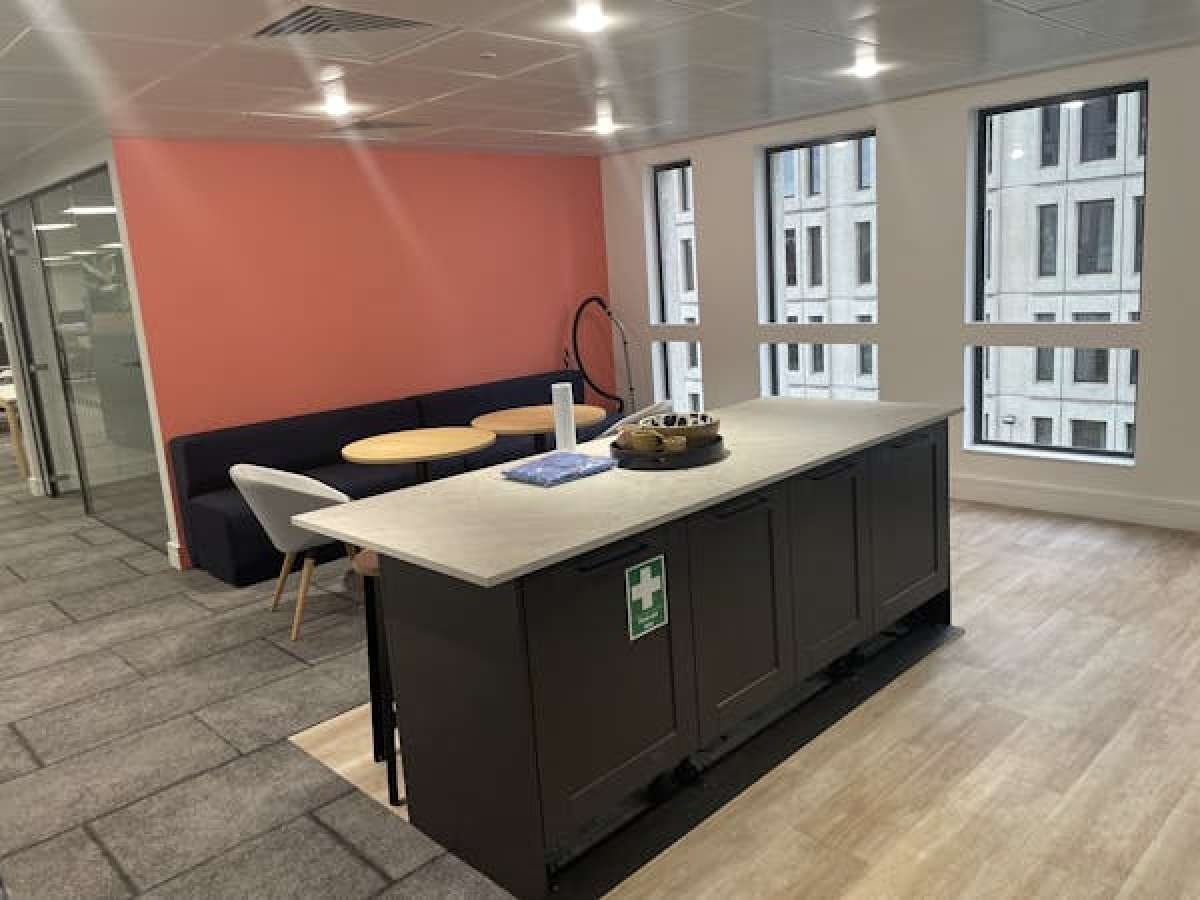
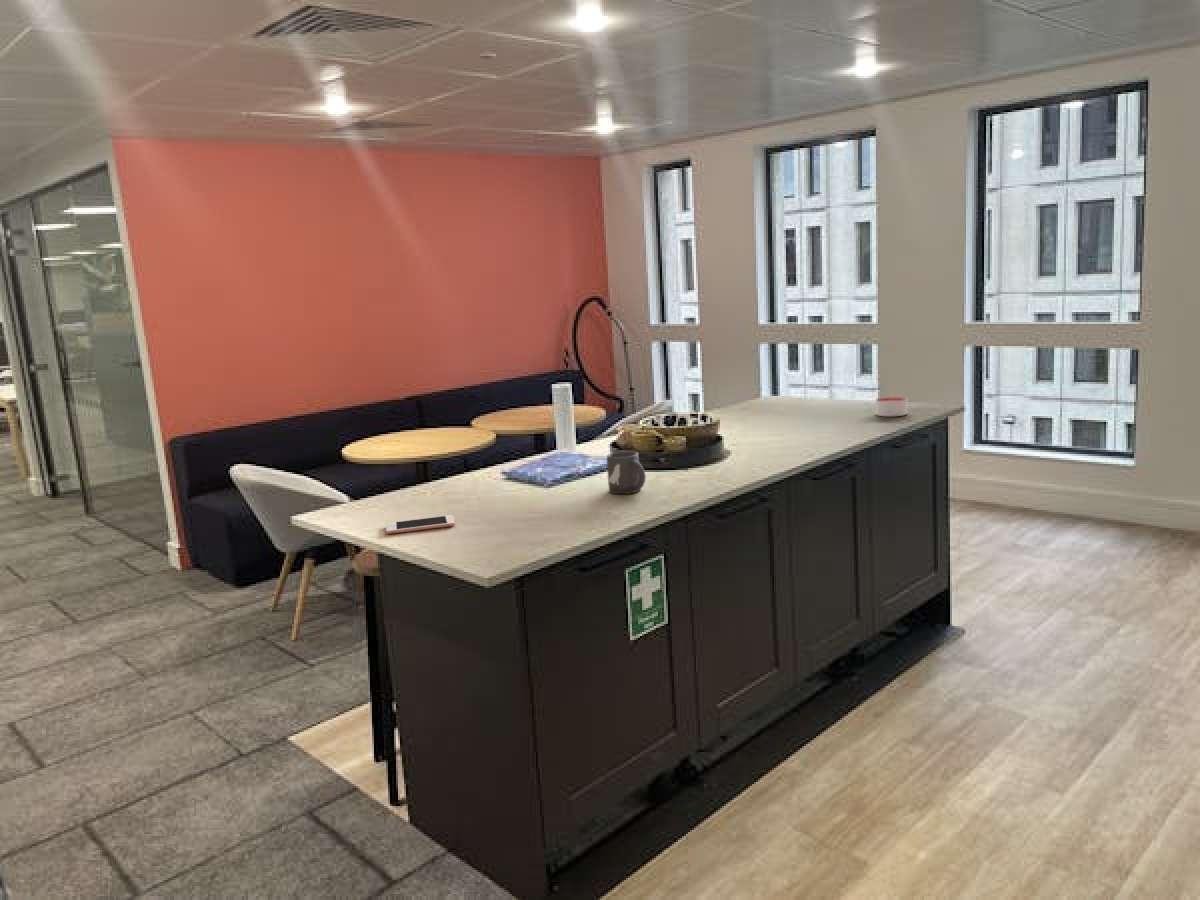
+ mug [606,450,647,495]
+ candle [875,396,908,417]
+ cell phone [385,514,456,535]
